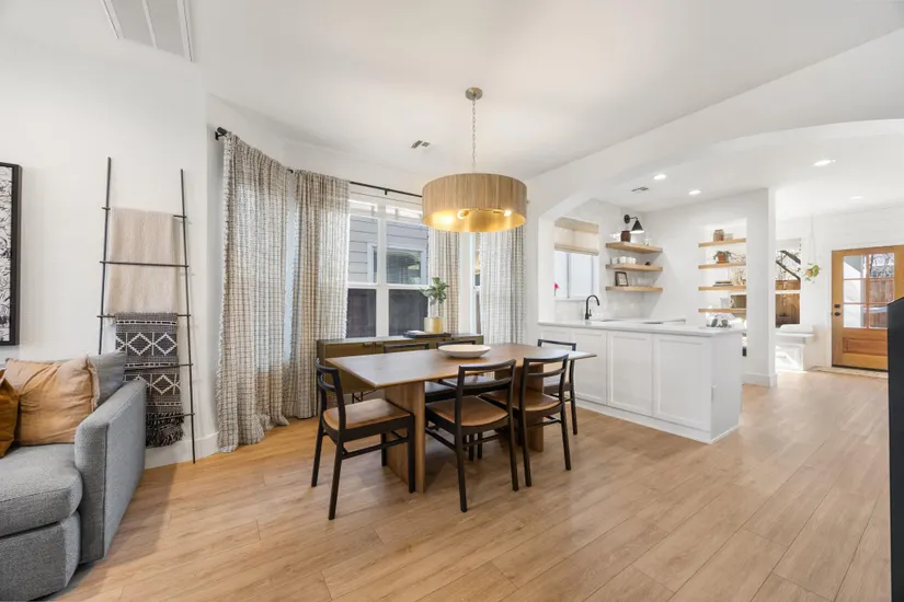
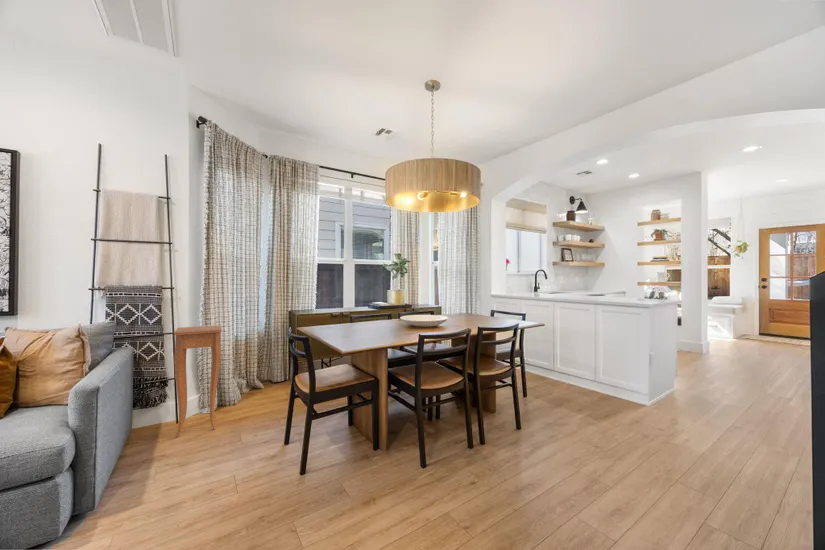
+ side table [173,324,223,438]
